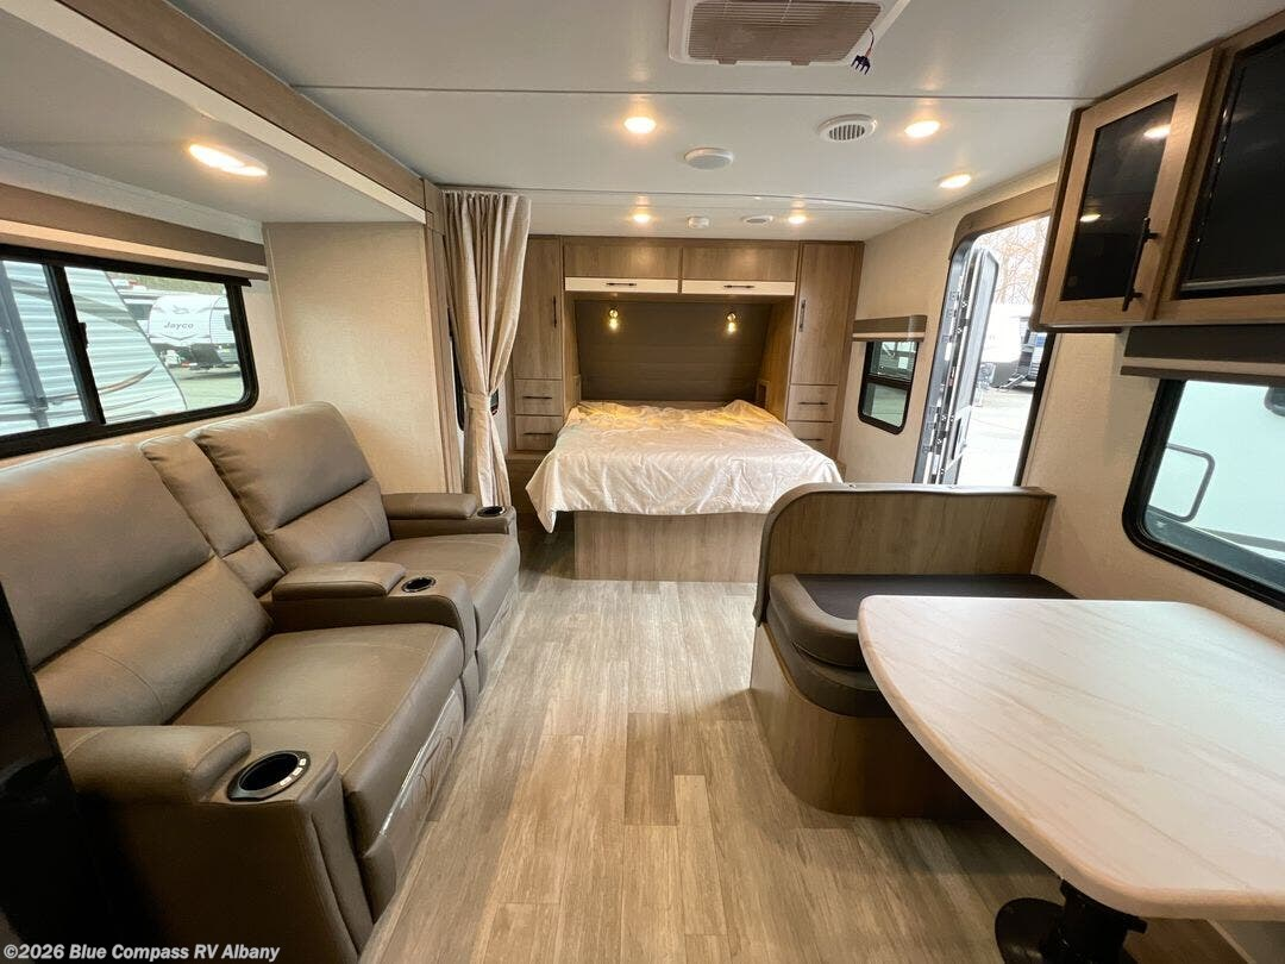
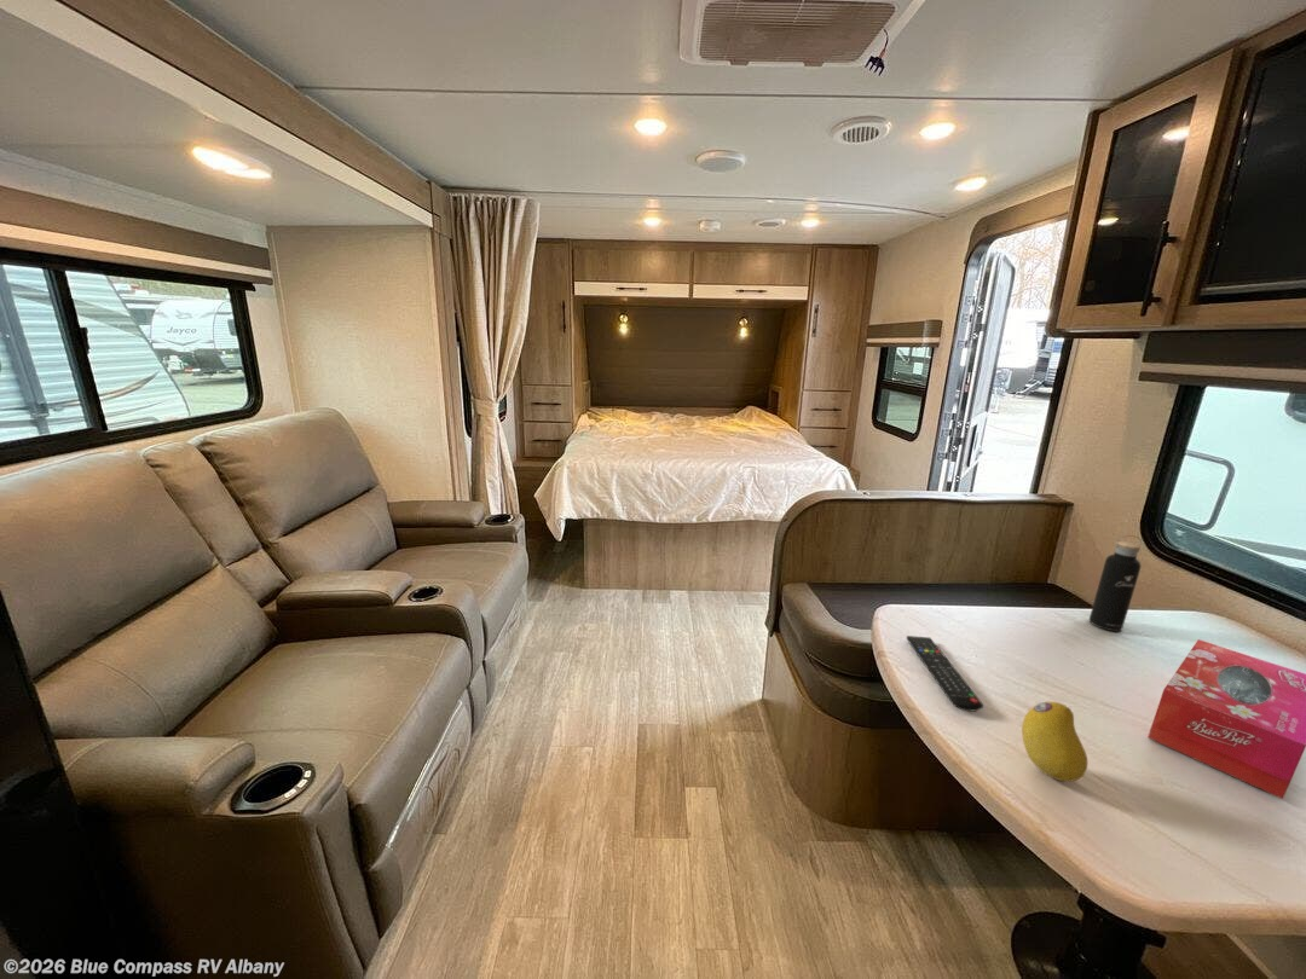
+ tissue box [1146,638,1306,800]
+ remote control [906,635,984,713]
+ water bottle [1088,534,1143,632]
+ fruit [1021,701,1088,783]
